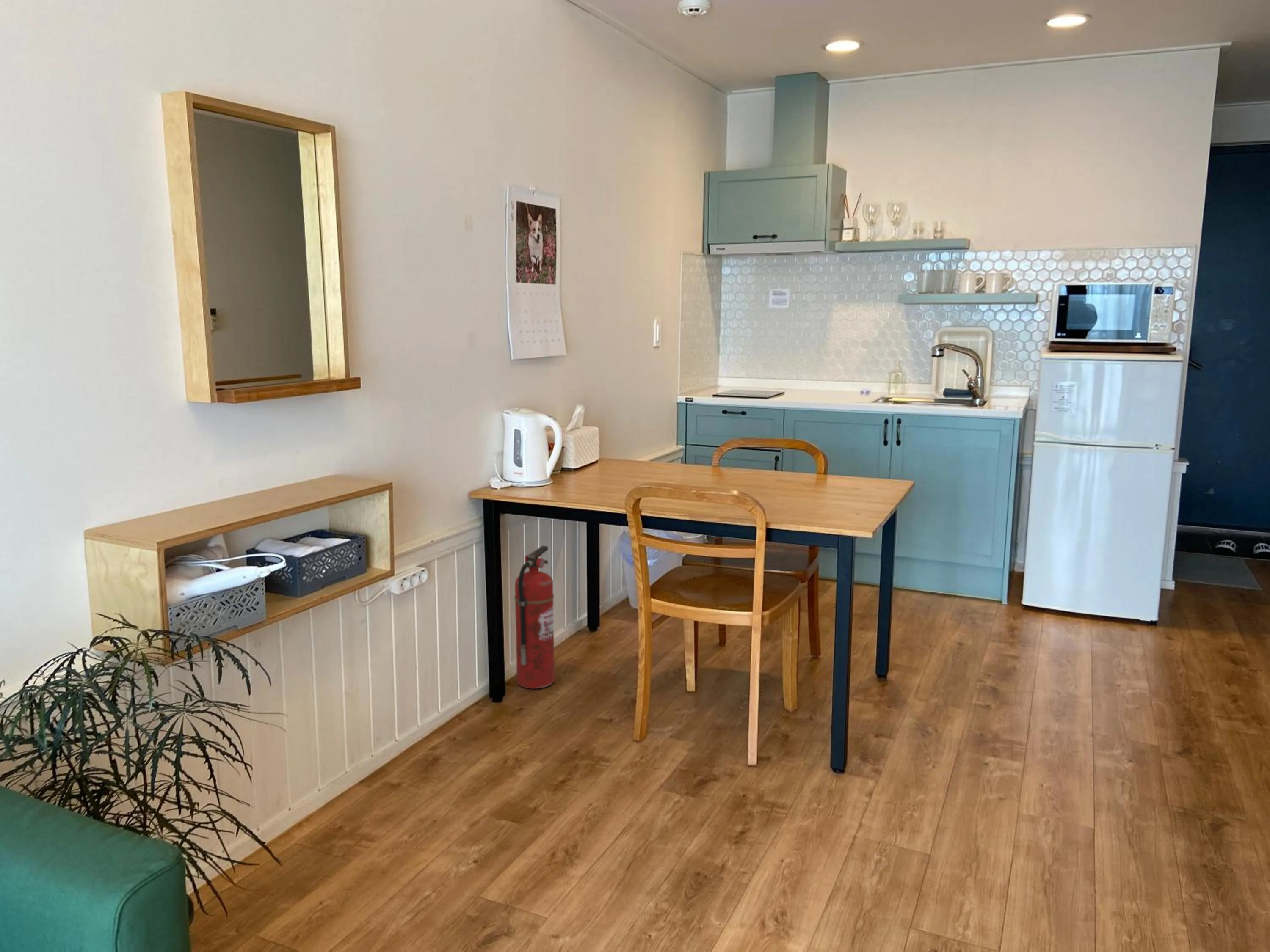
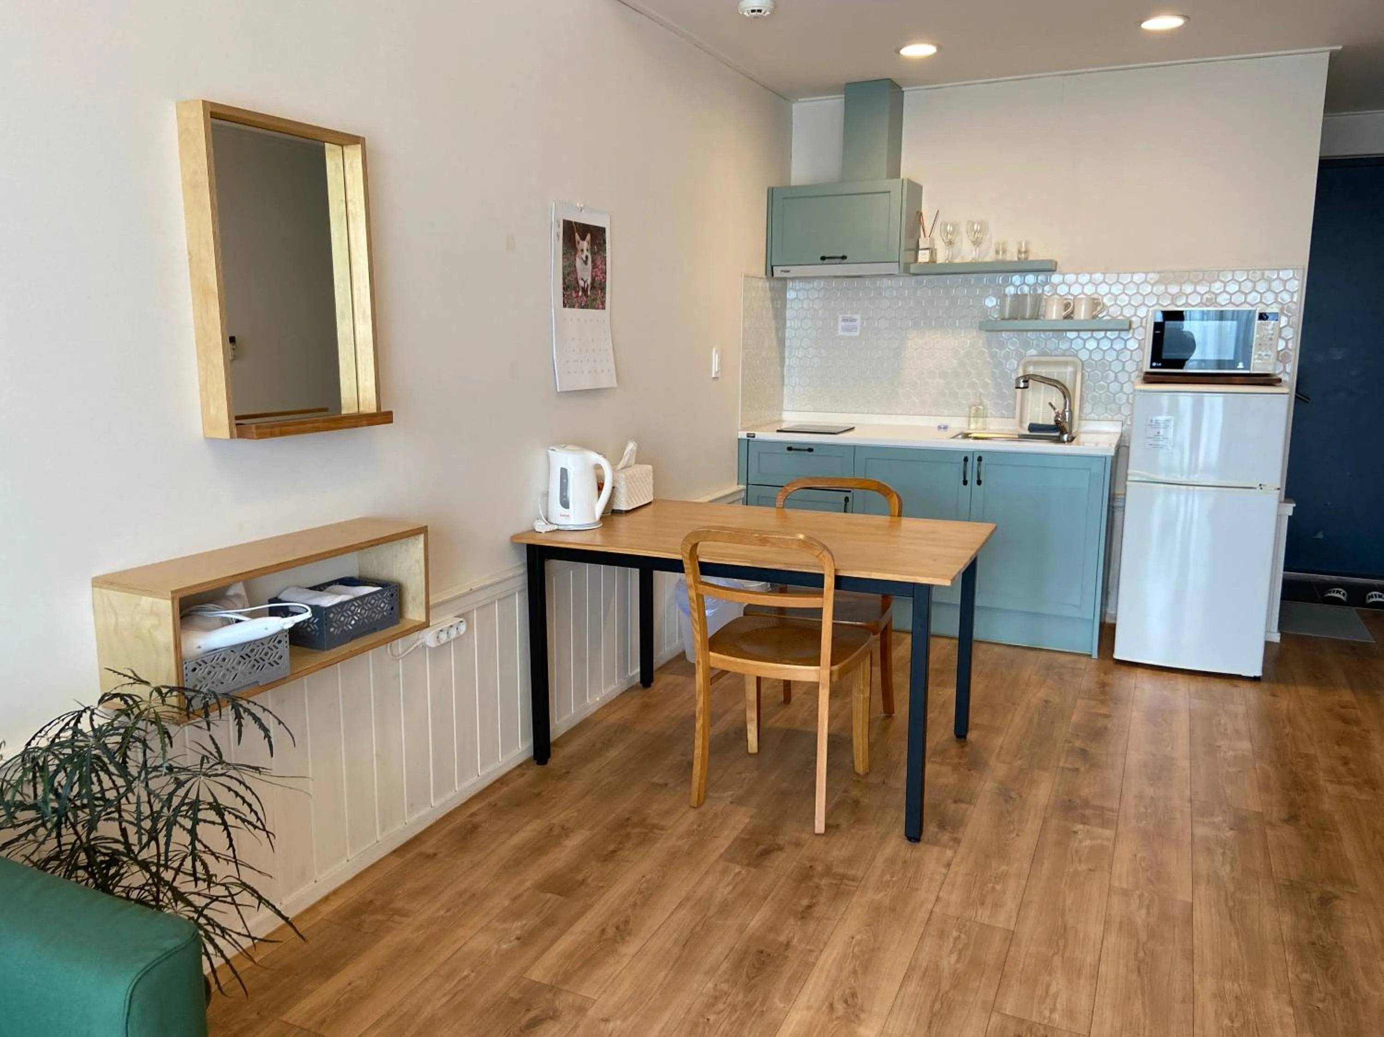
- fire extinguisher [514,545,555,689]
